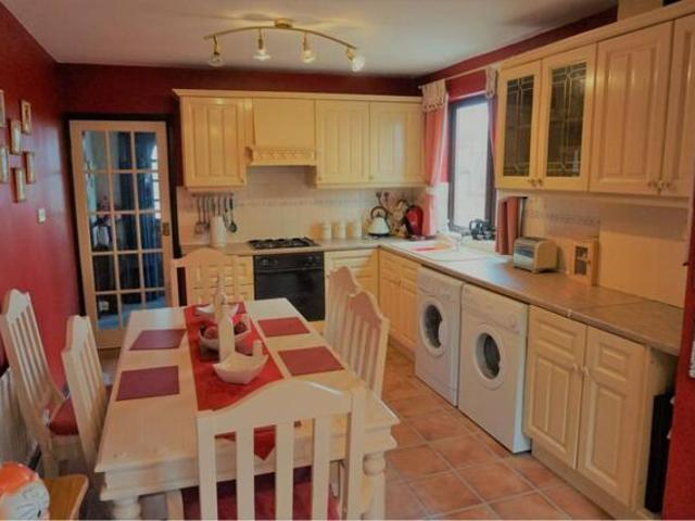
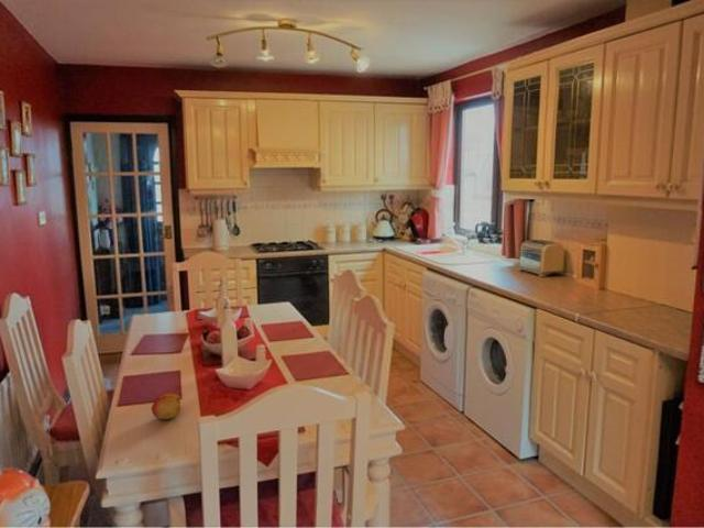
+ fruit [151,391,183,420]
